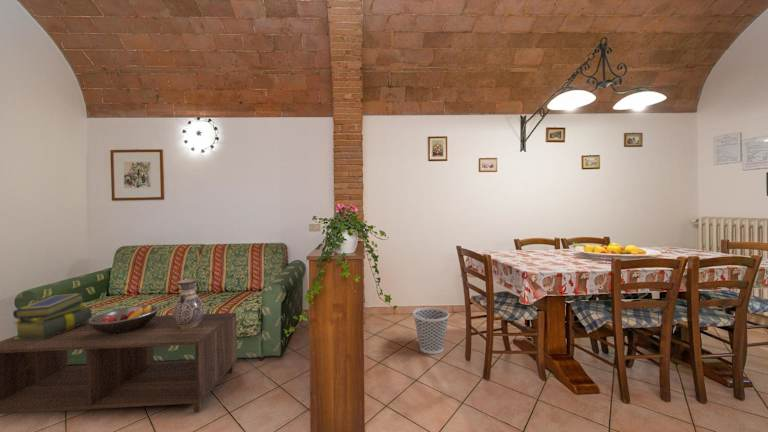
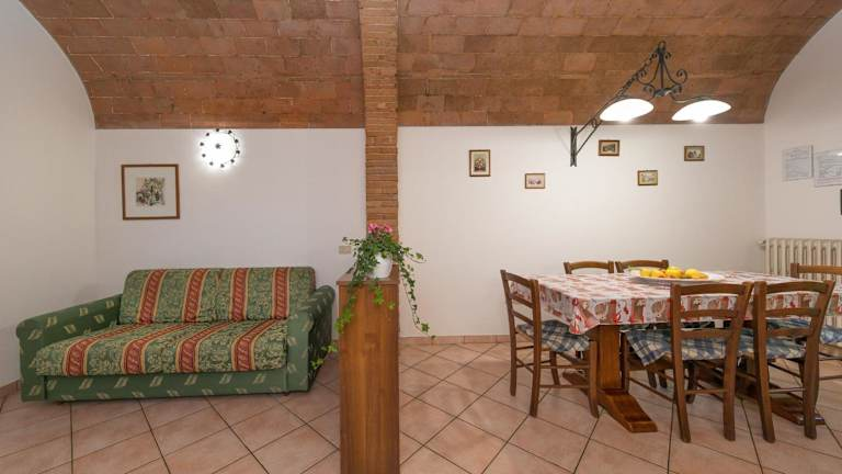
- wastebasket [412,306,450,355]
- coffee table [0,312,238,415]
- fruit bowl [87,303,161,333]
- stack of books [12,292,93,339]
- vase [172,278,205,329]
